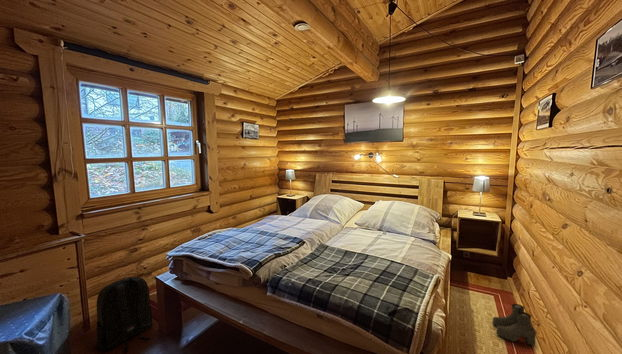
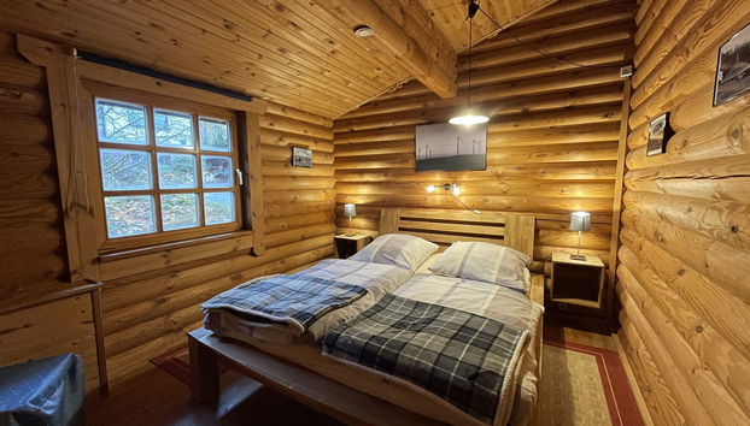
- backpack [96,276,154,354]
- boots [491,303,537,347]
